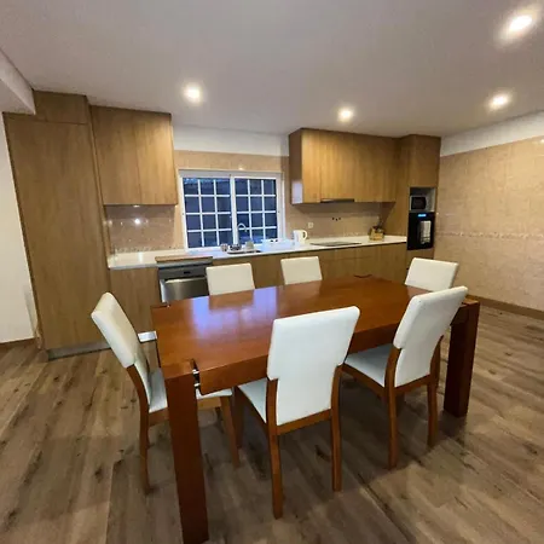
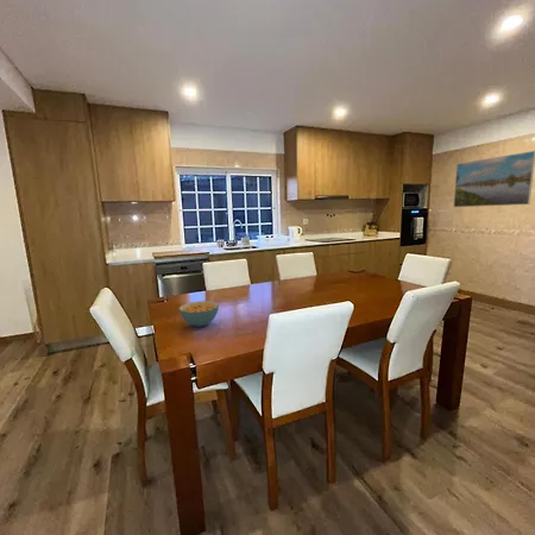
+ cereal bowl [177,300,220,328]
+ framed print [453,150,535,208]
